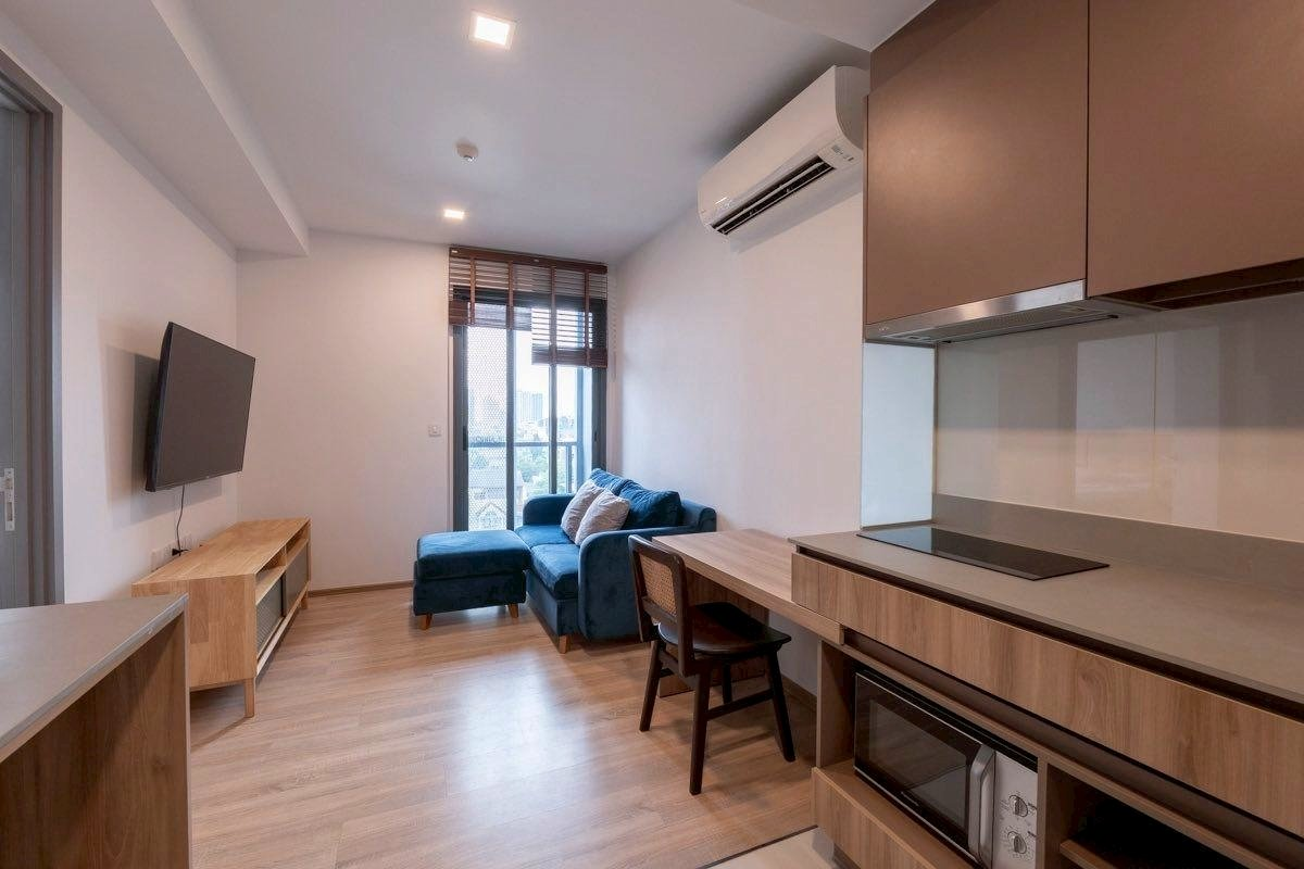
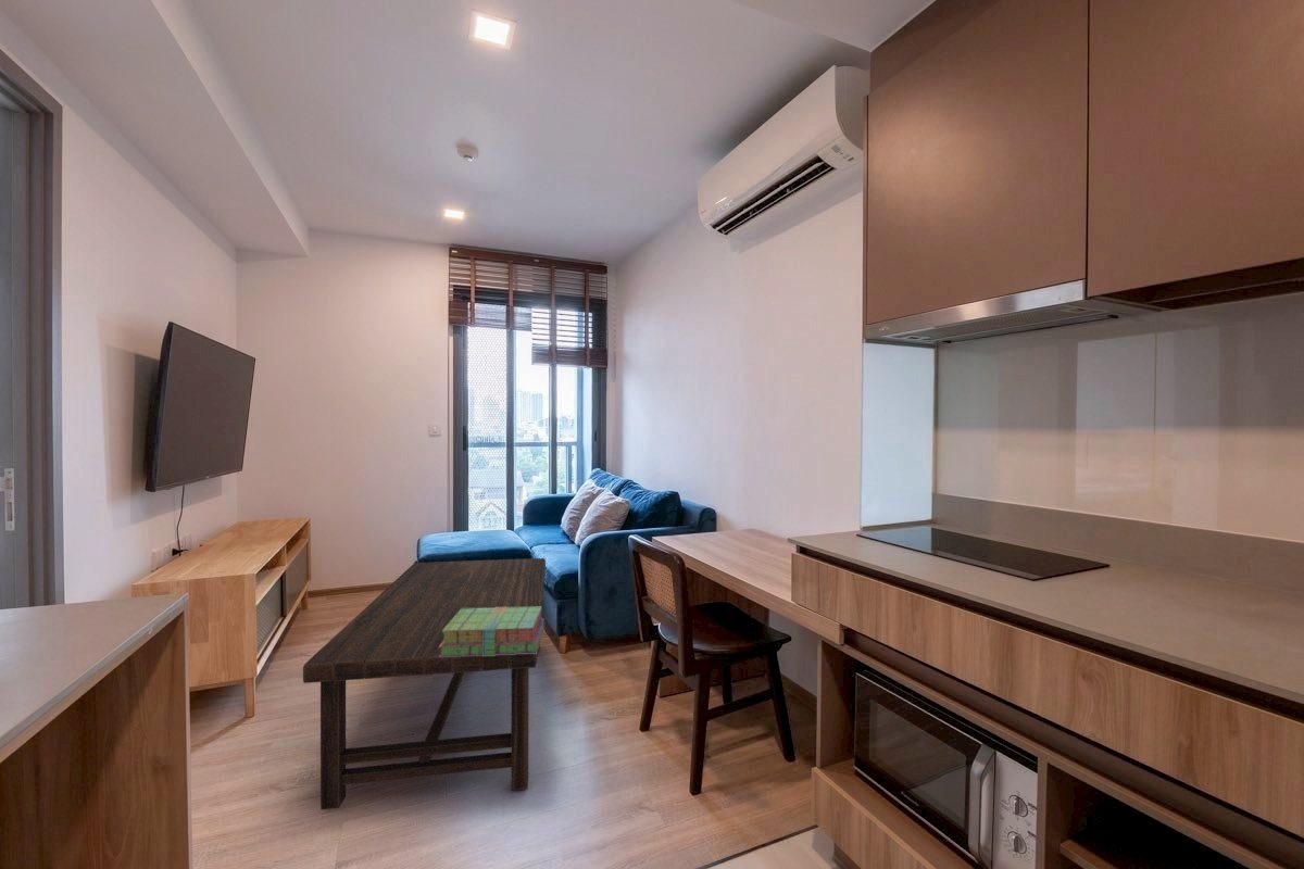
+ coffee table [302,557,547,810]
+ stack of books [439,606,546,657]
